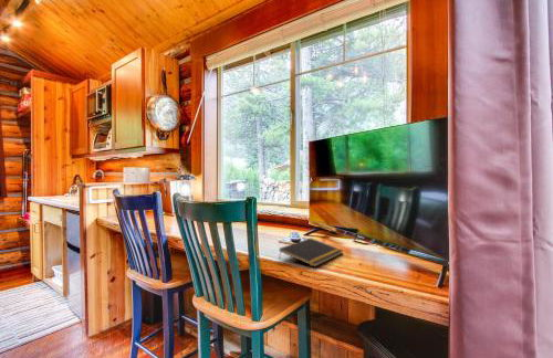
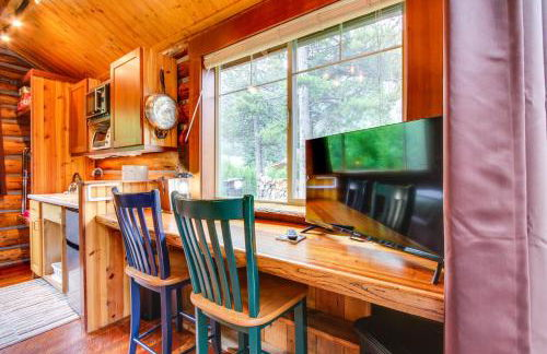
- notepad [278,238,344,268]
